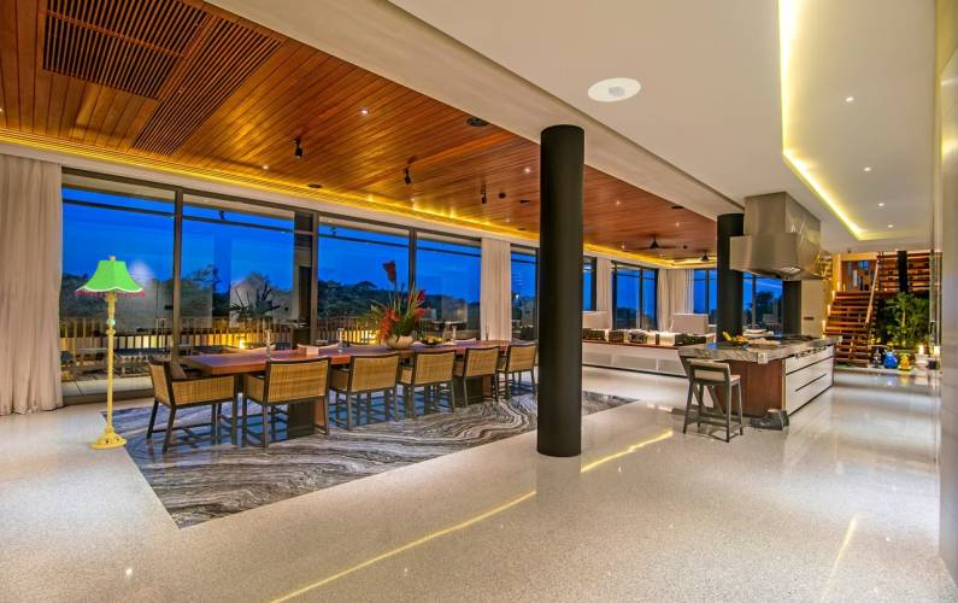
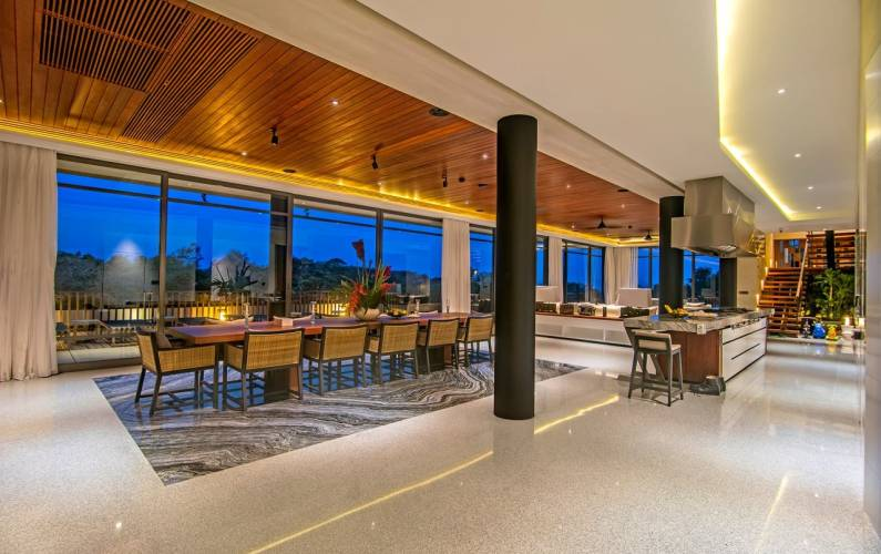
- recessed light [587,77,641,103]
- floor lamp [75,256,147,450]
